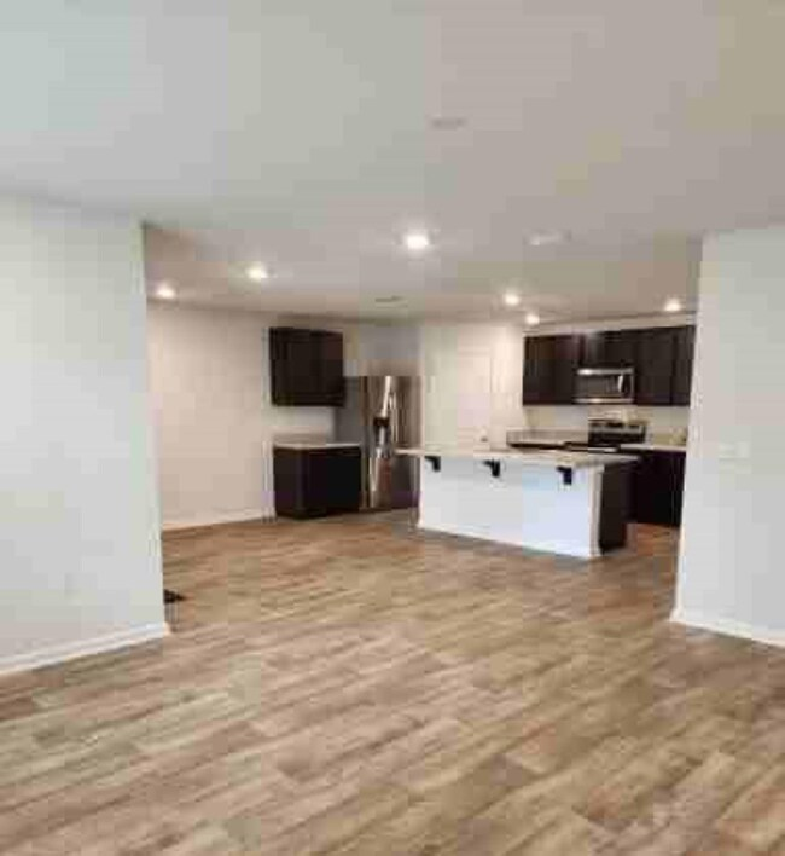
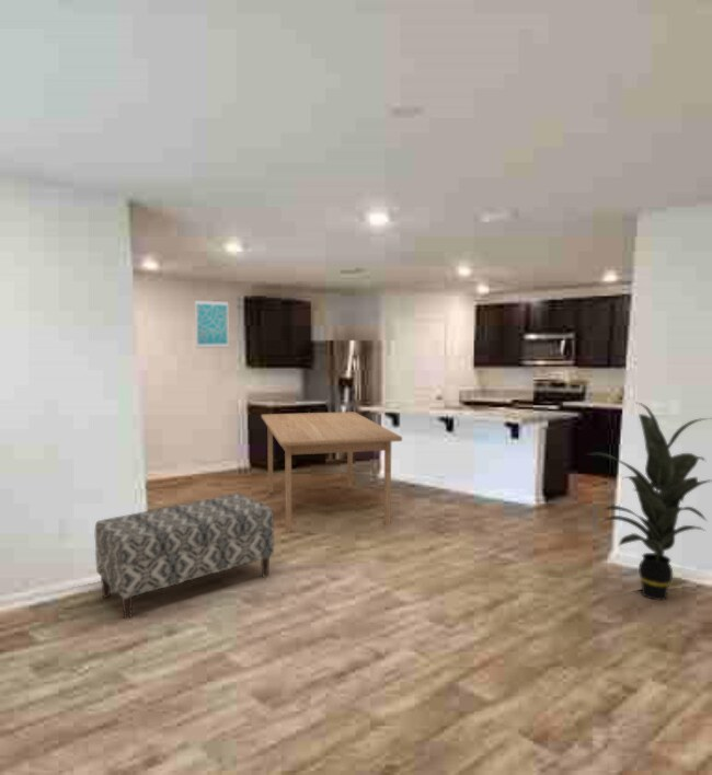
+ table [261,410,403,534]
+ bench [94,493,275,620]
+ indoor plant [584,402,712,601]
+ wall art [194,299,230,349]
